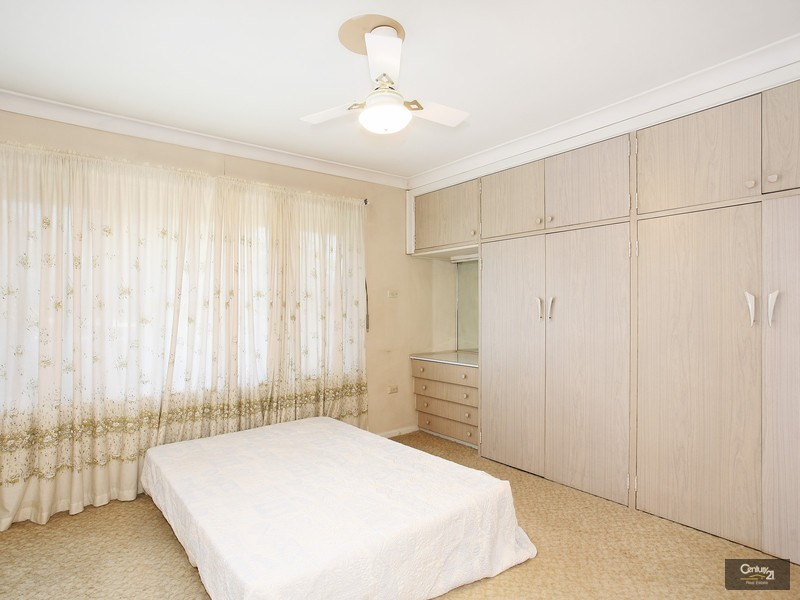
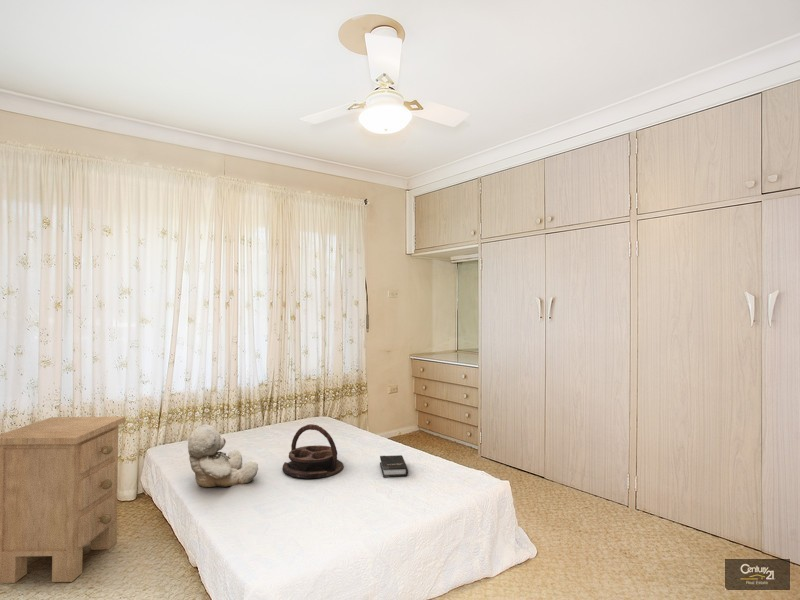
+ serving tray [282,423,344,480]
+ teddy bear [187,423,259,488]
+ hardback book [379,454,409,478]
+ nightstand [0,416,126,584]
